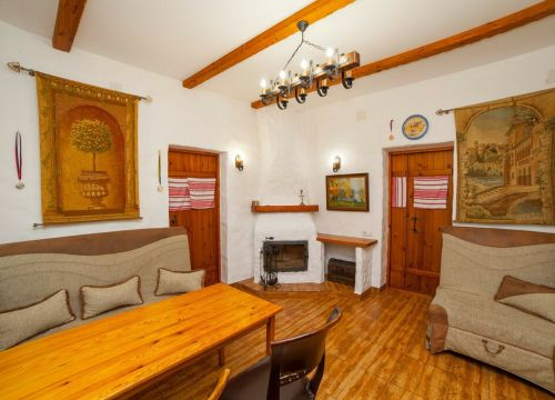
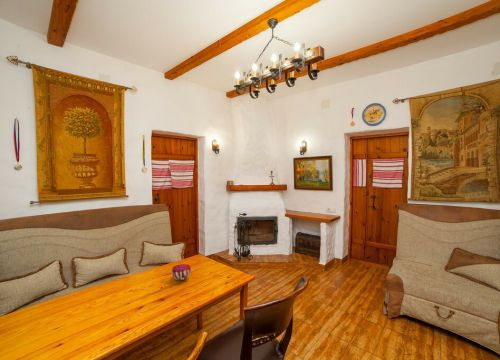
+ decorative bowl [171,263,192,281]
